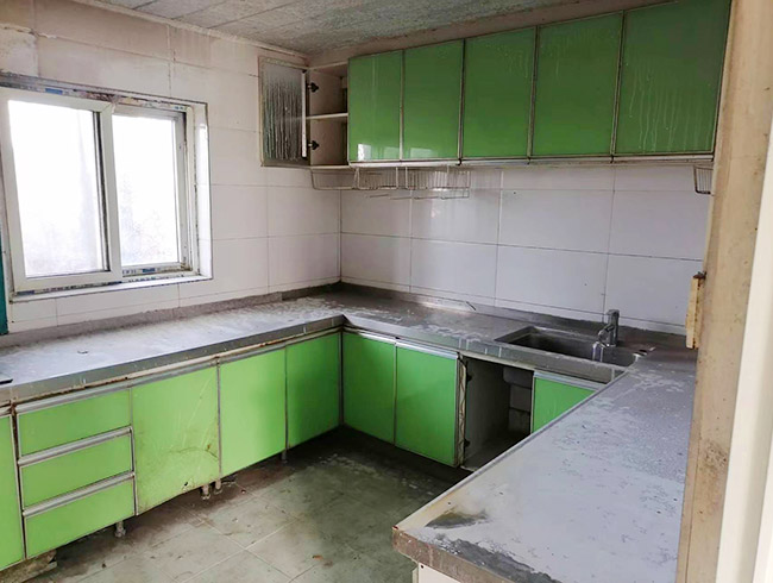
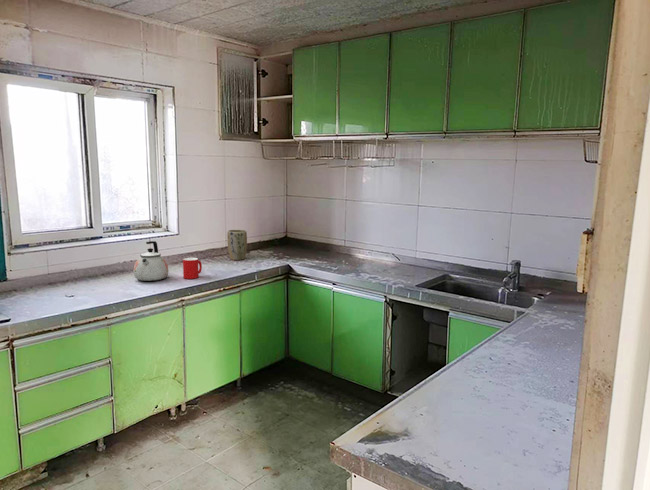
+ cup [182,257,203,280]
+ plant pot [226,229,248,261]
+ kettle [133,240,169,282]
